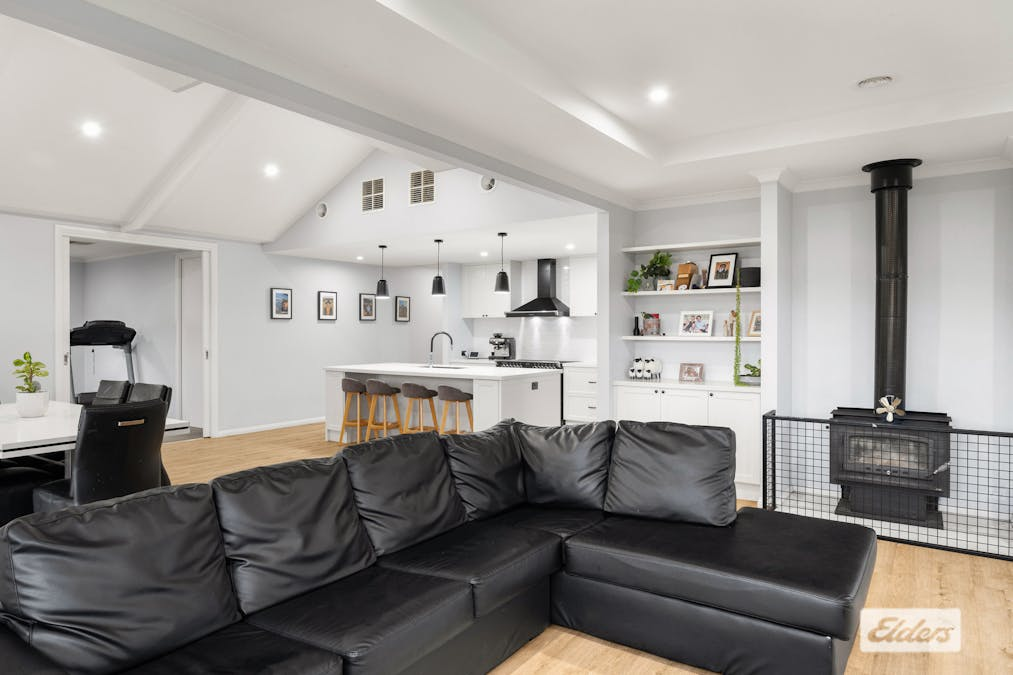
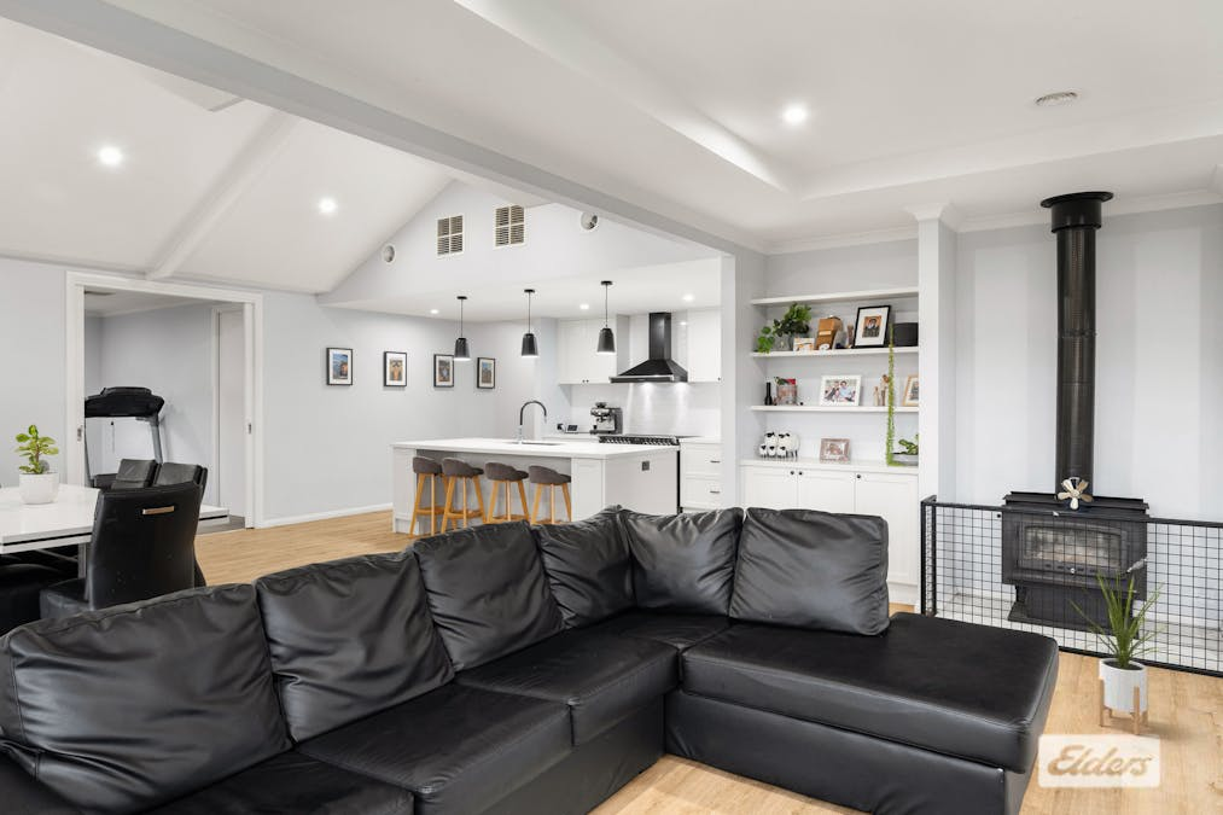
+ house plant [1068,563,1176,737]
